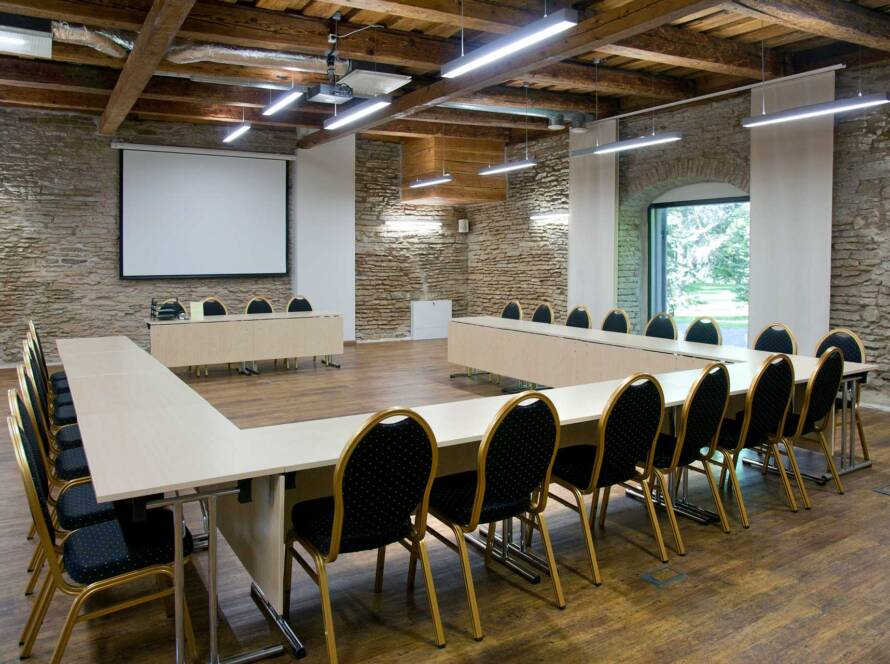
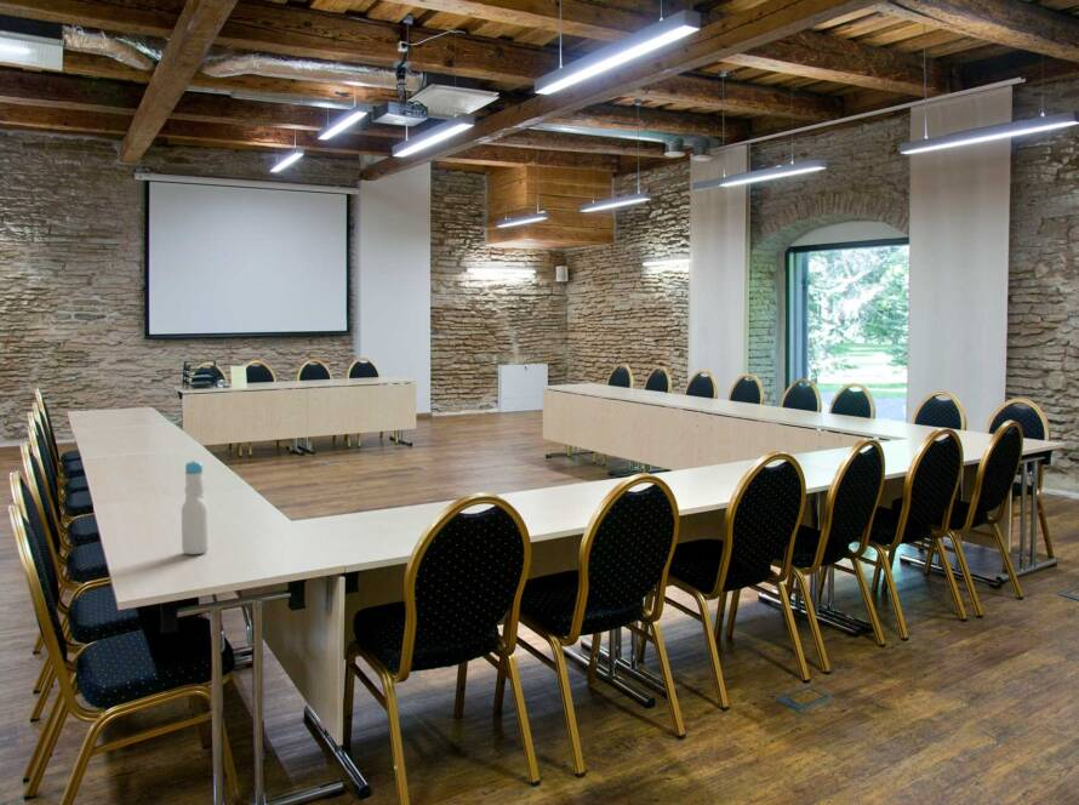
+ bottle [181,459,210,555]
